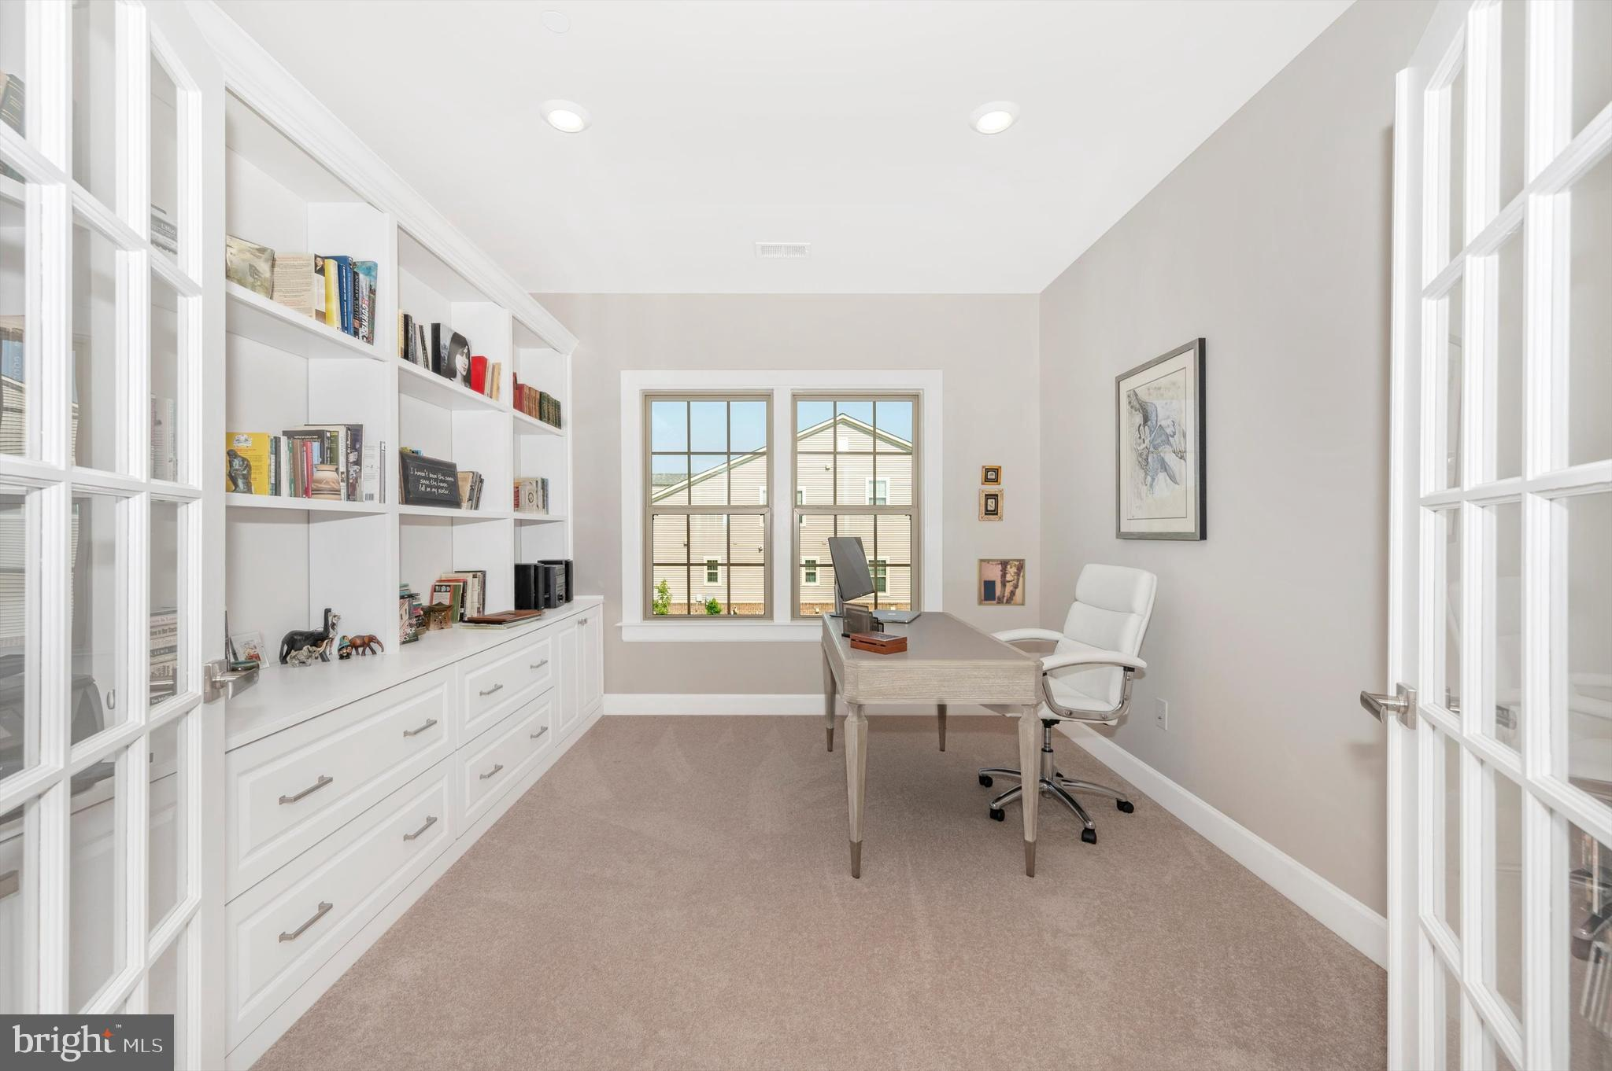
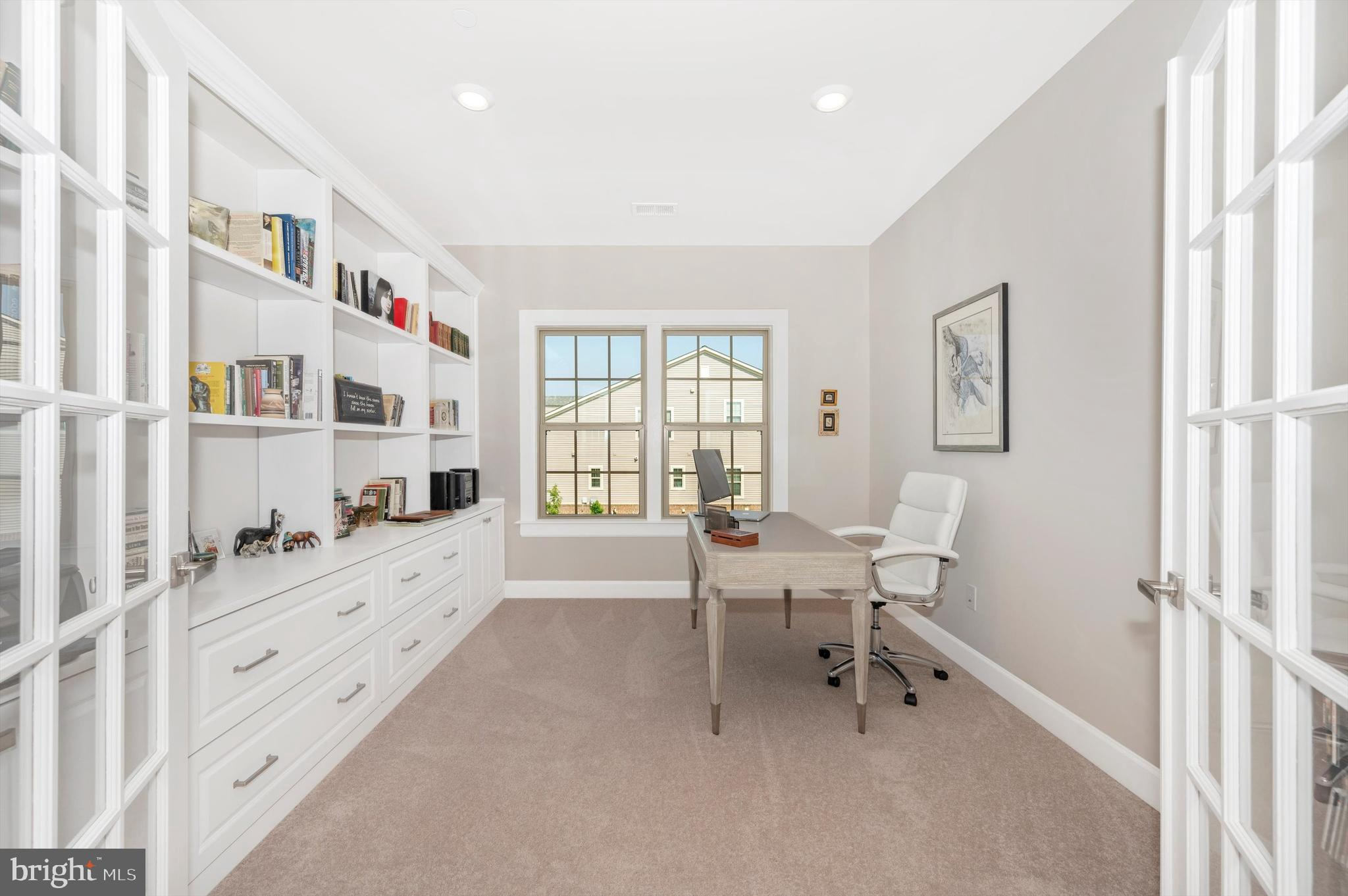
- wall art [976,558,1026,606]
